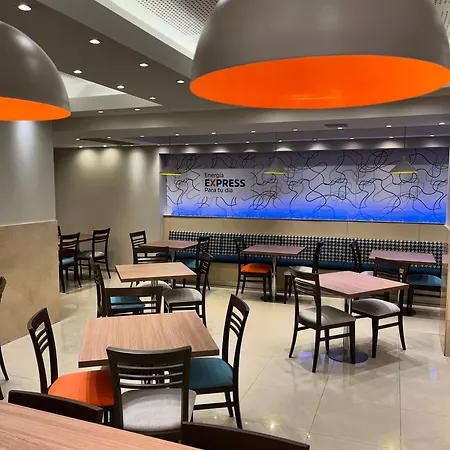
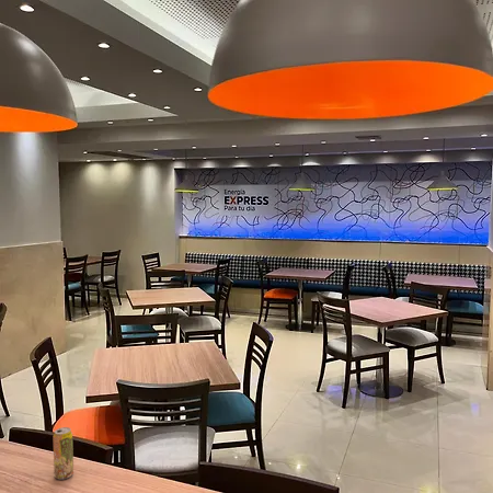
+ beverage can [51,426,74,481]
